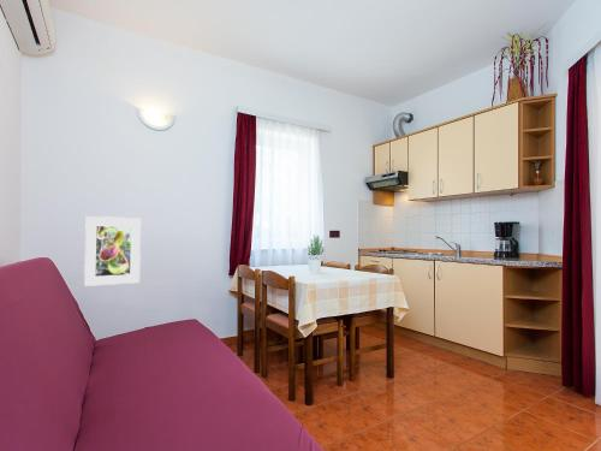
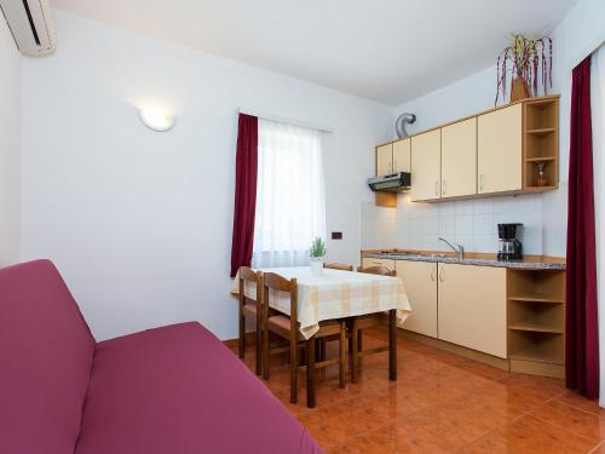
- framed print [83,215,142,287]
